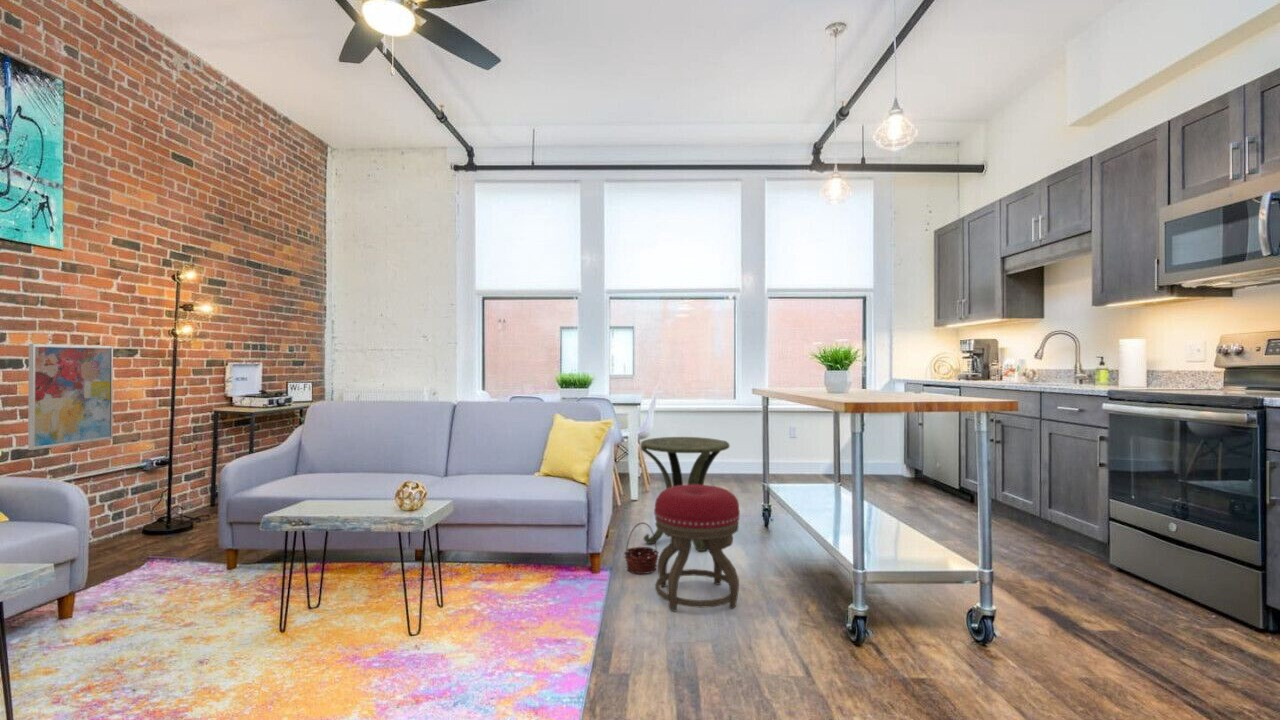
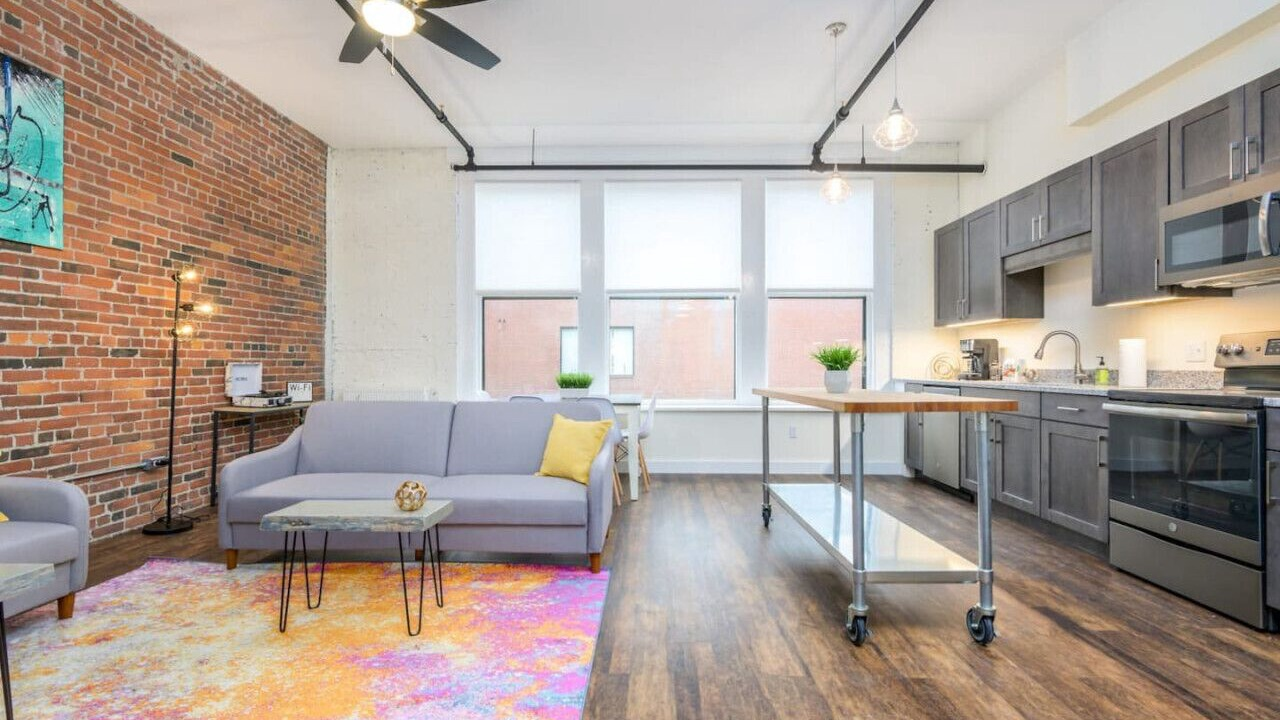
- basket [623,521,660,575]
- side table [640,436,731,552]
- stool [653,484,741,612]
- wall art [27,343,114,451]
